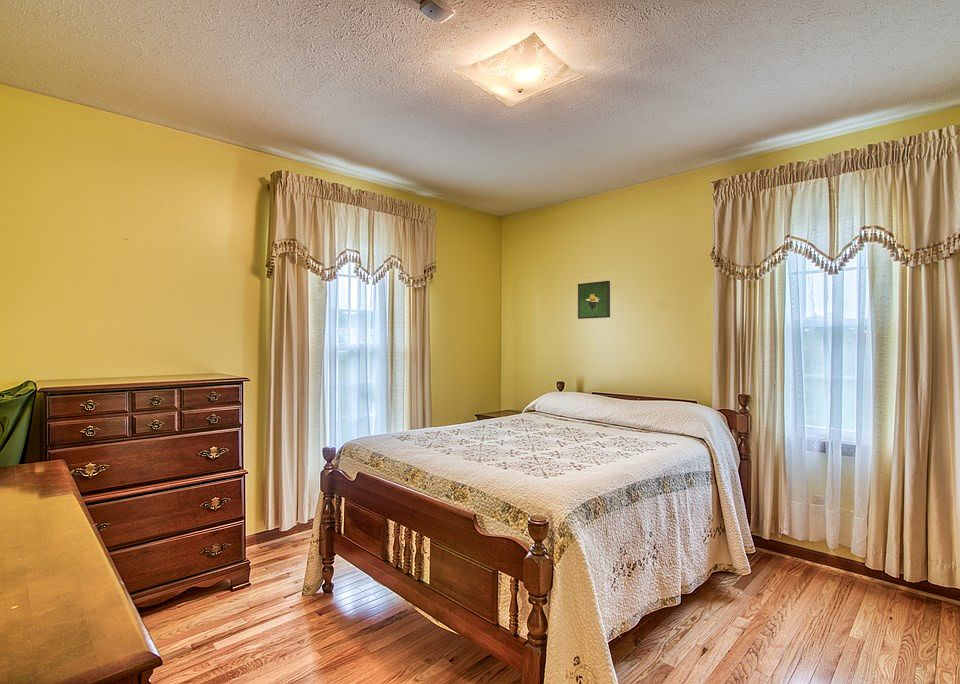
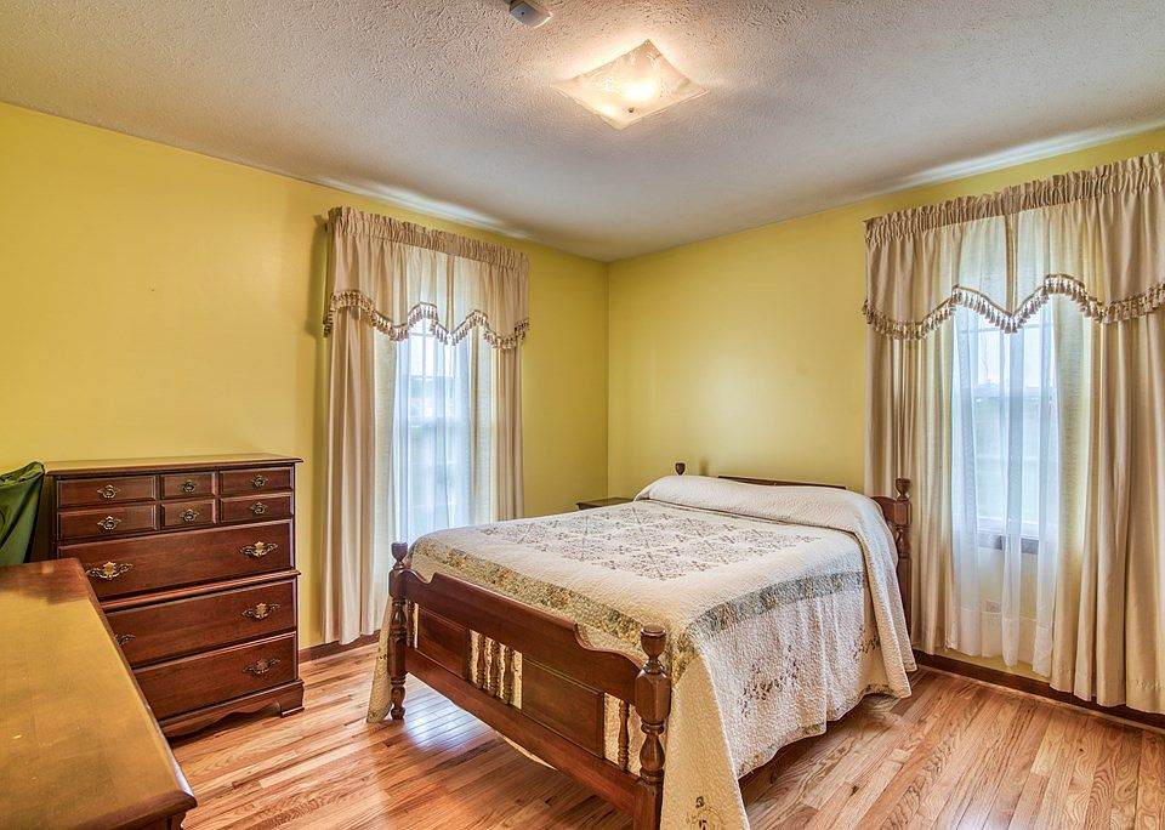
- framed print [577,280,611,320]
